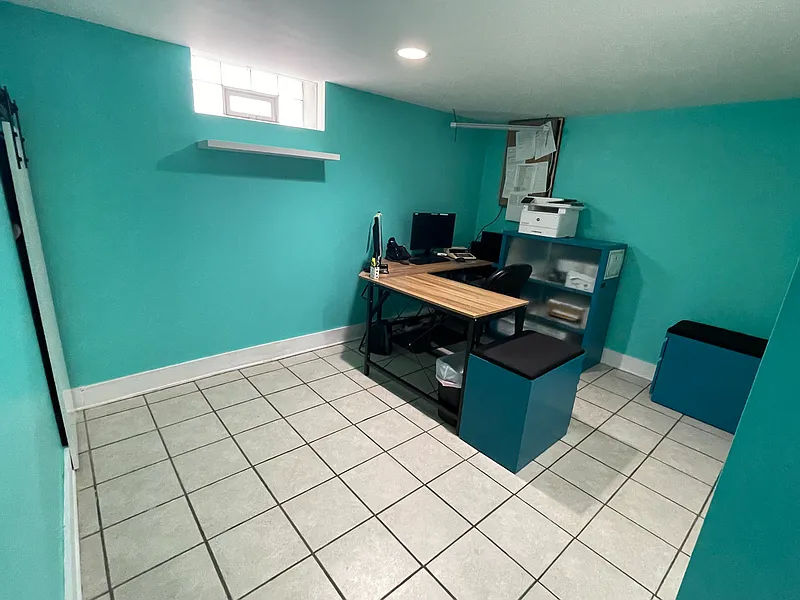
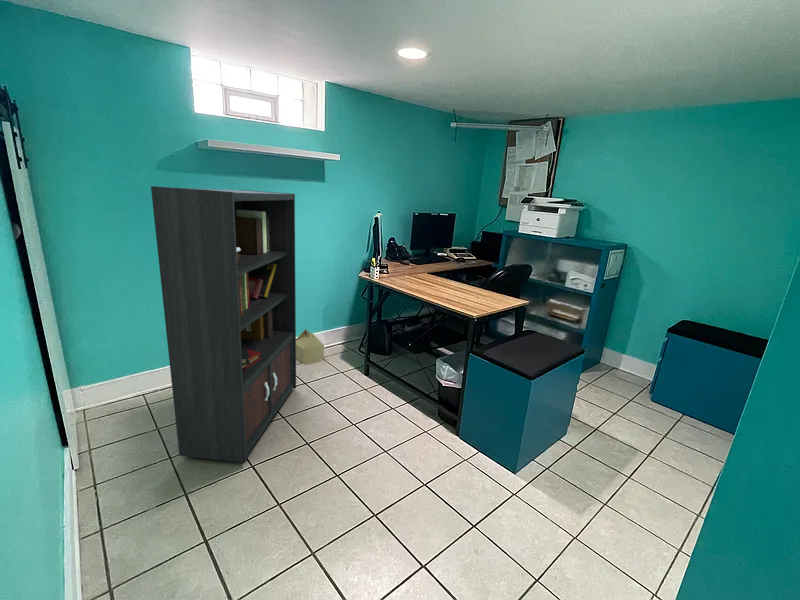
+ bookcase [150,185,297,463]
+ cardboard box [296,328,325,365]
